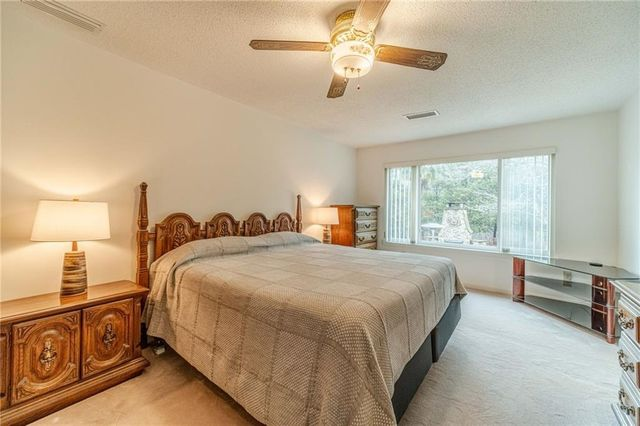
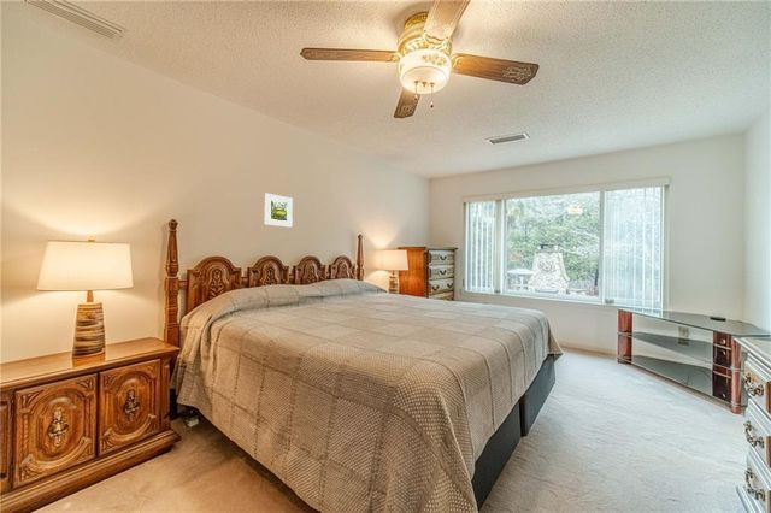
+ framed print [264,193,294,229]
